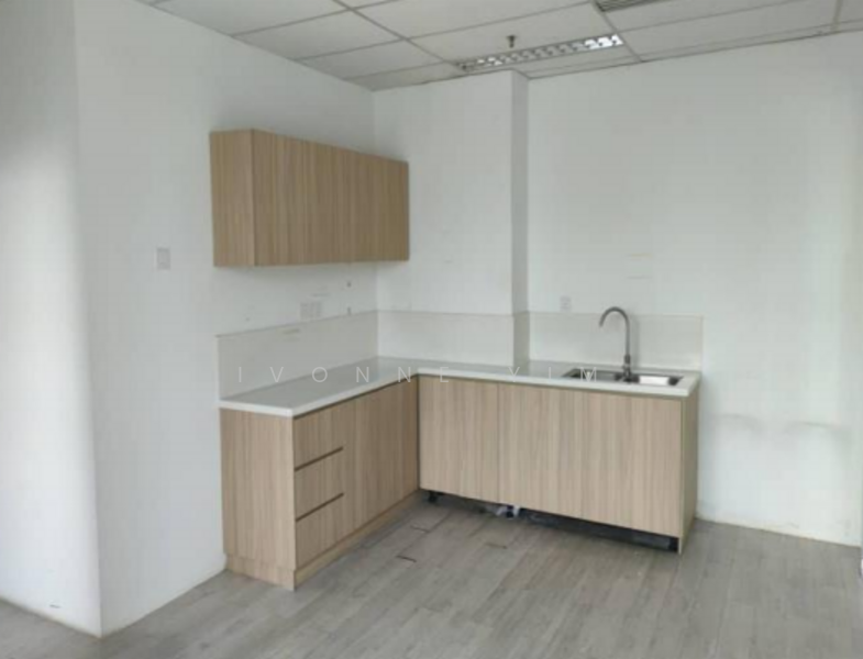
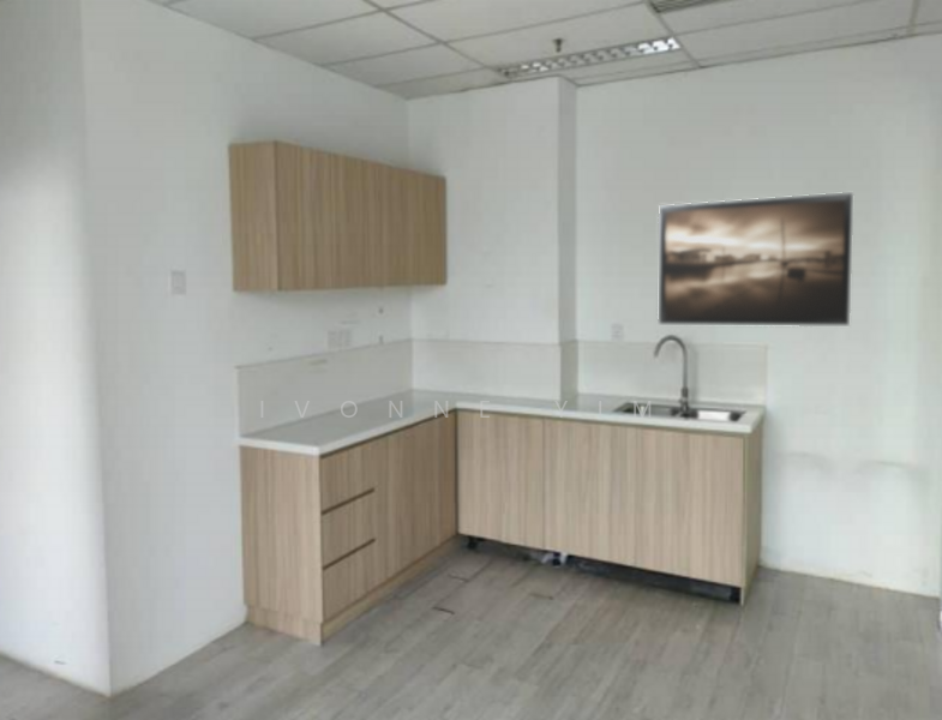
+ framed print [656,191,856,328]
